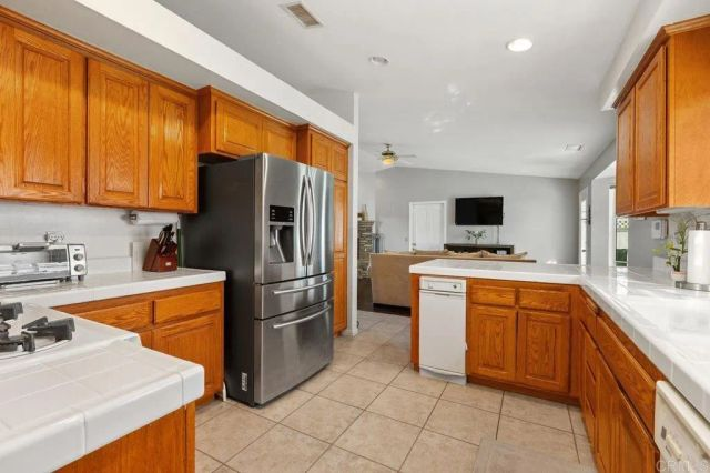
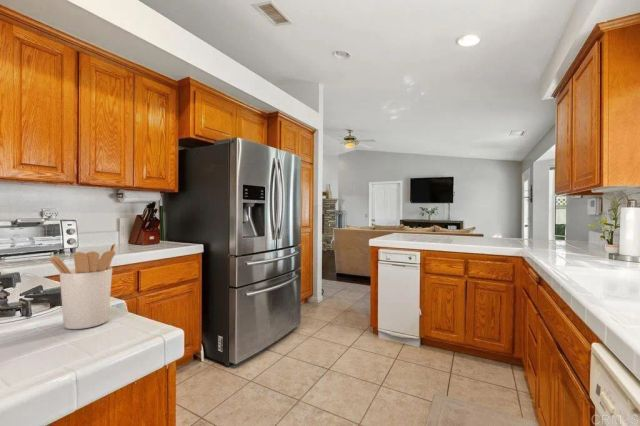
+ utensil holder [48,241,117,330]
